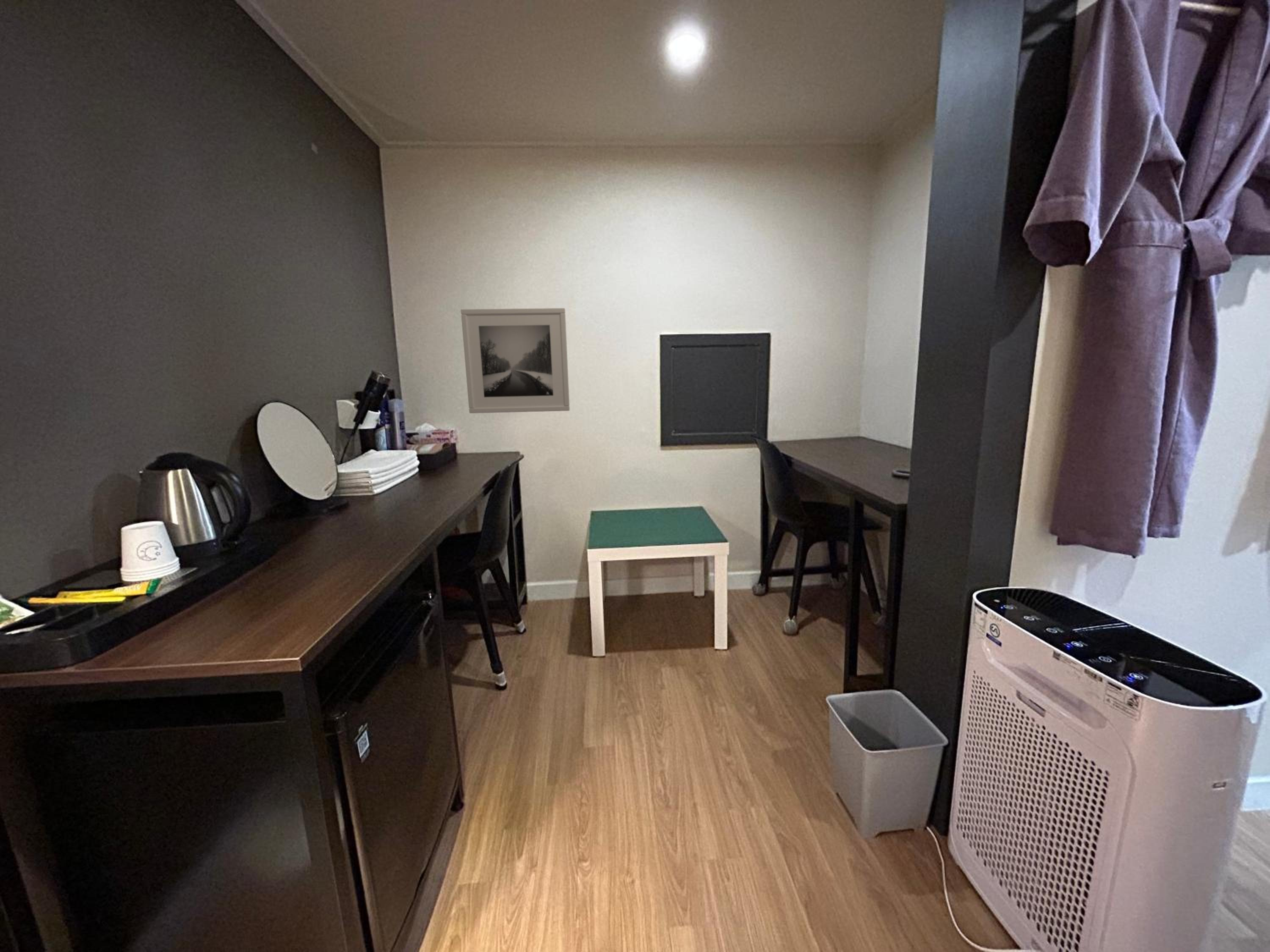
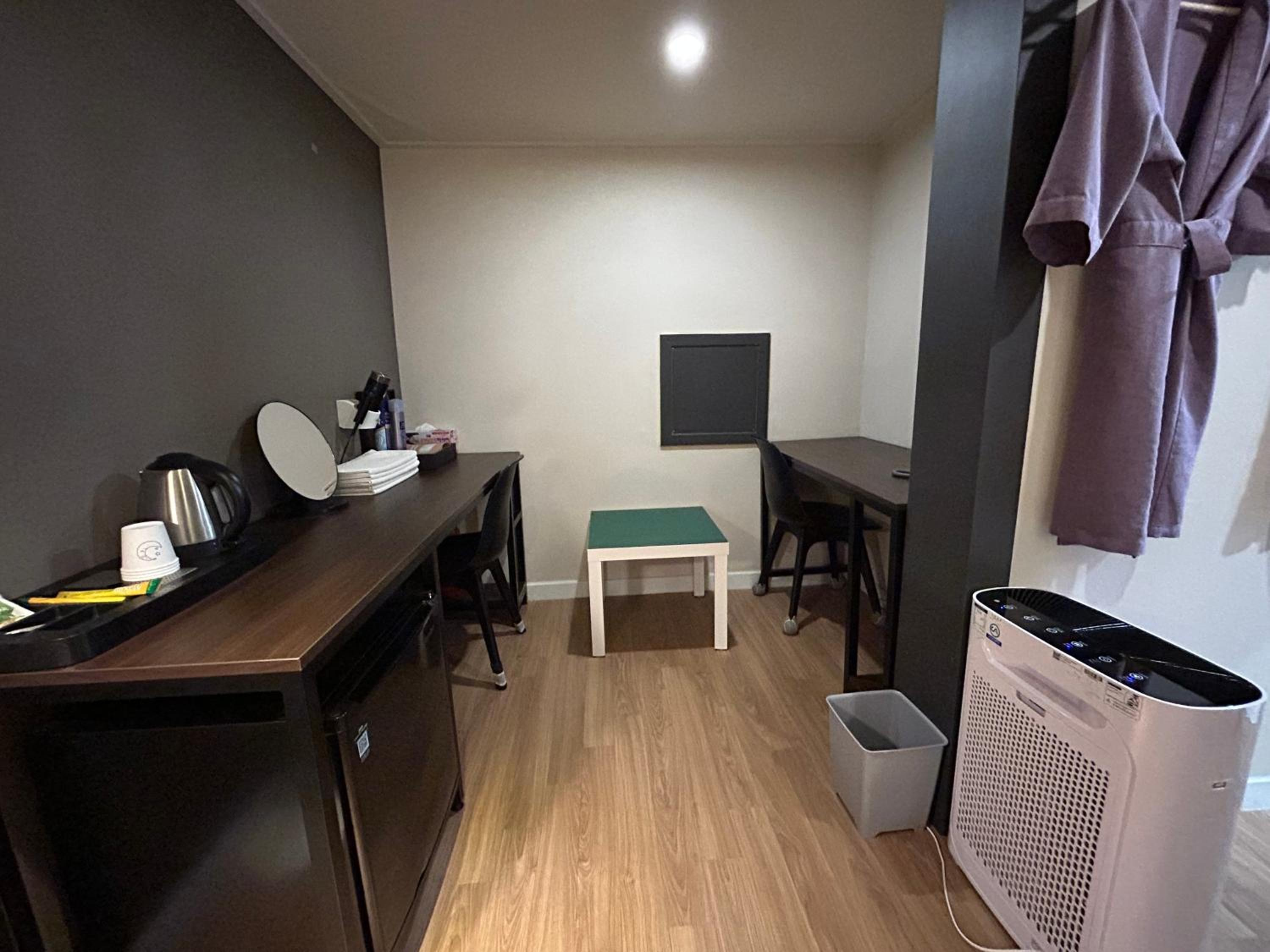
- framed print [460,308,570,414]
